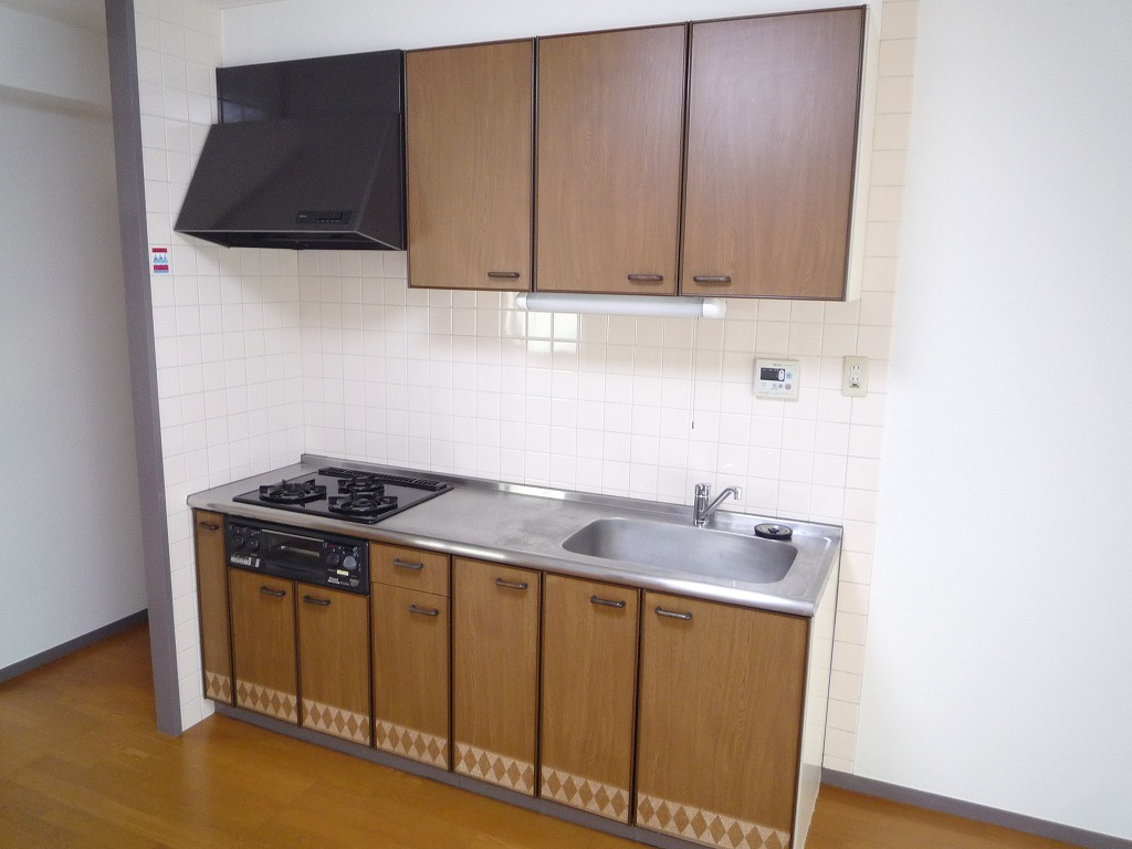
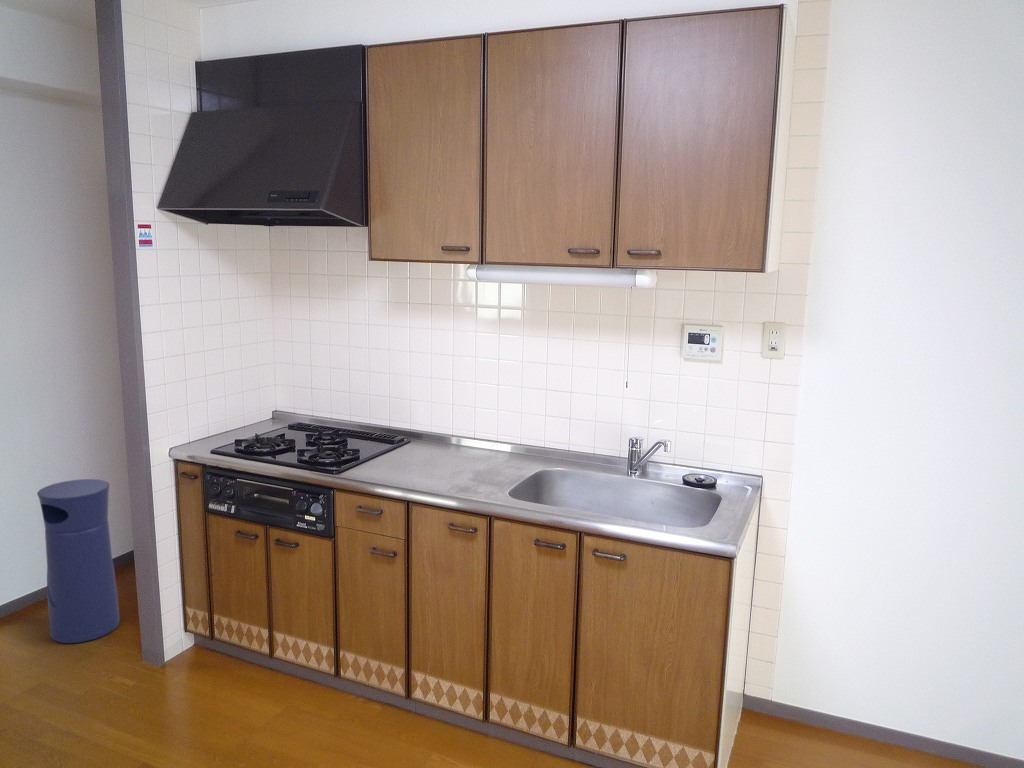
+ trash can [36,478,121,644]
